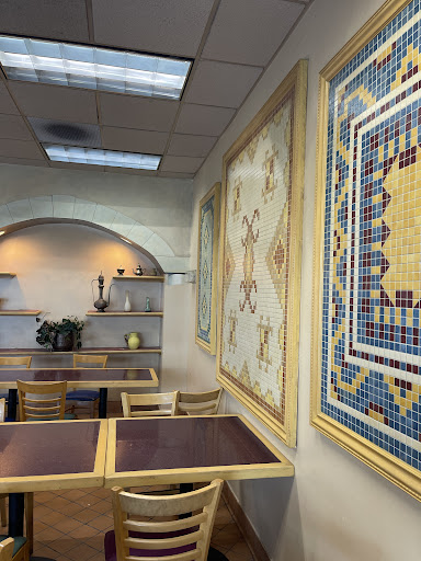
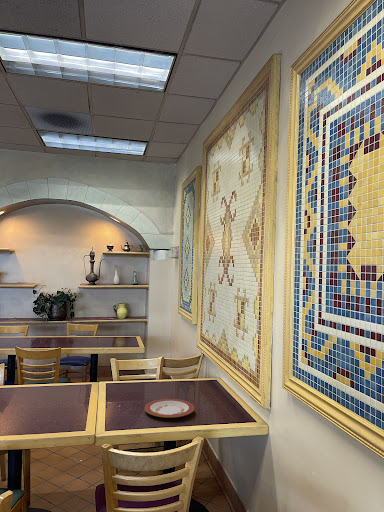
+ plate [144,398,195,419]
